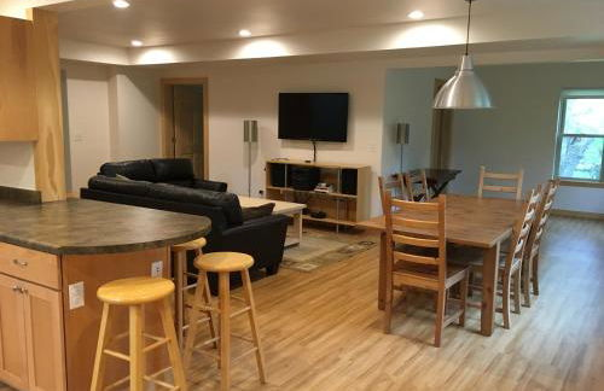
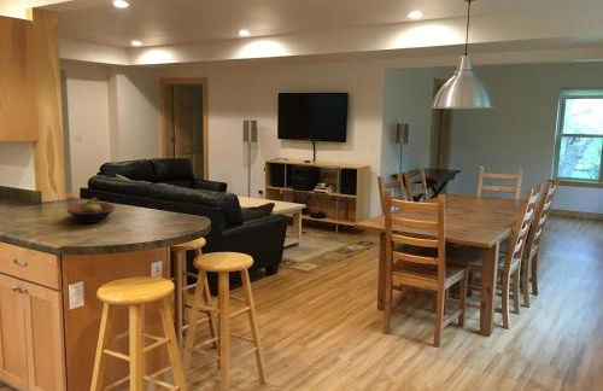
+ fruit bowl [66,197,117,224]
